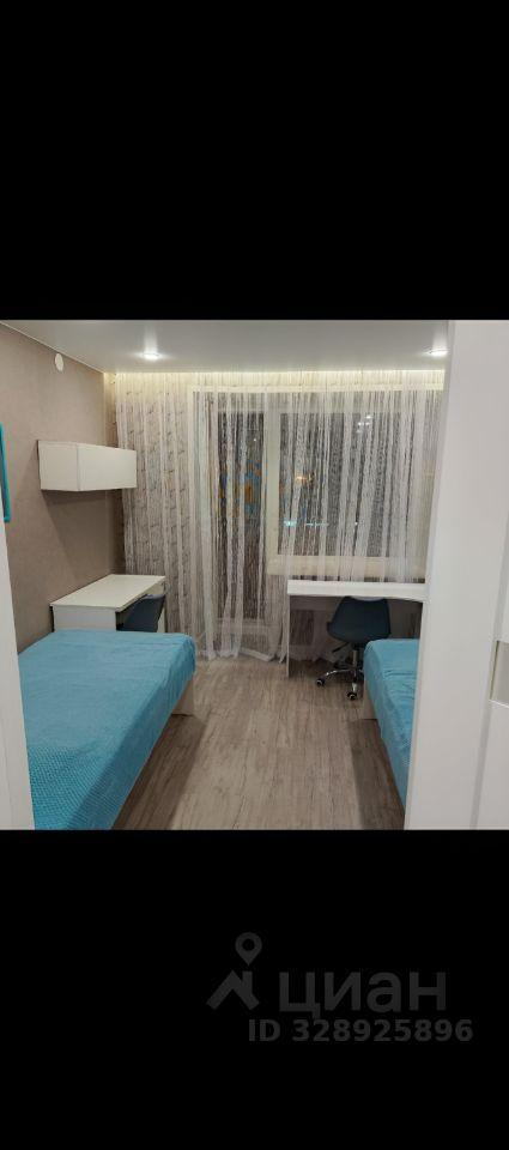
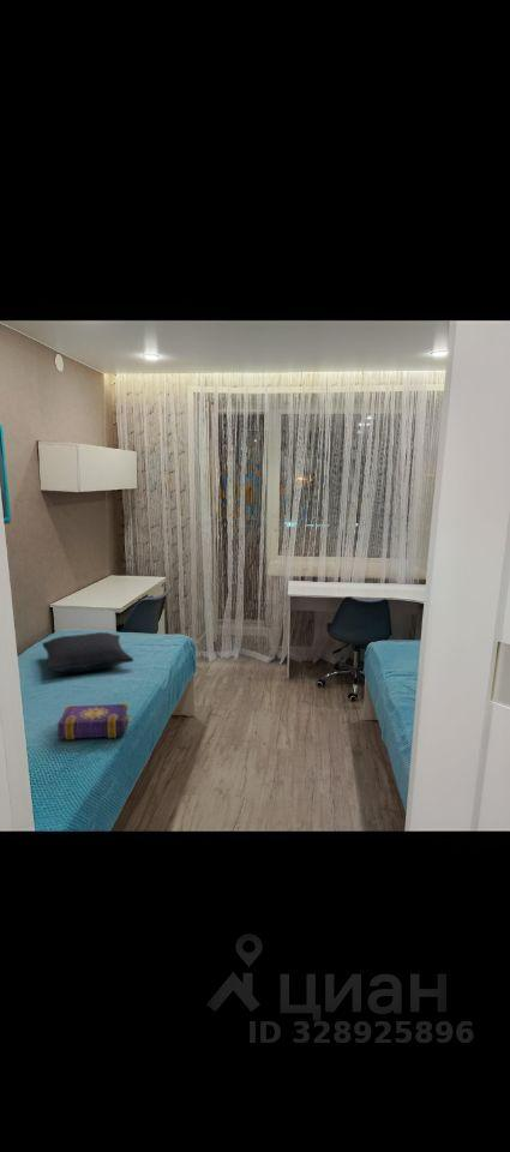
+ pillow [41,631,134,673]
+ book [56,702,131,742]
